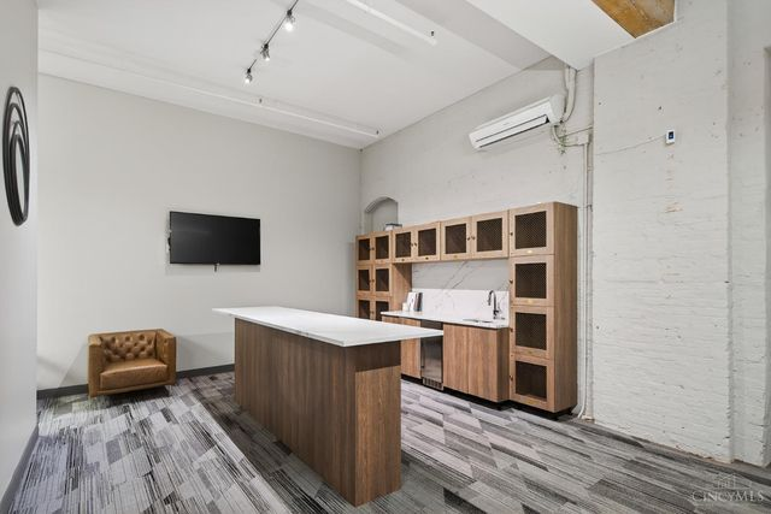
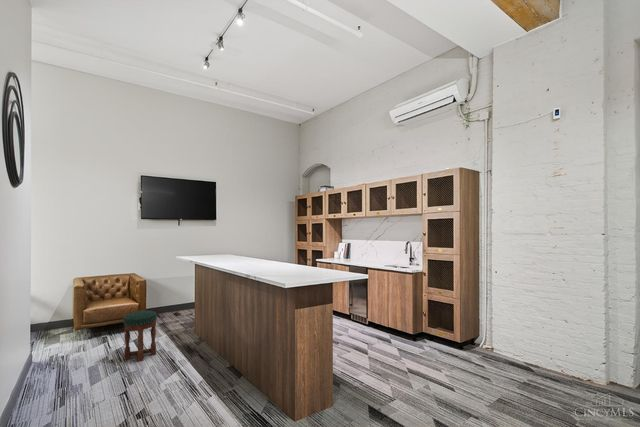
+ stool [122,309,158,363]
